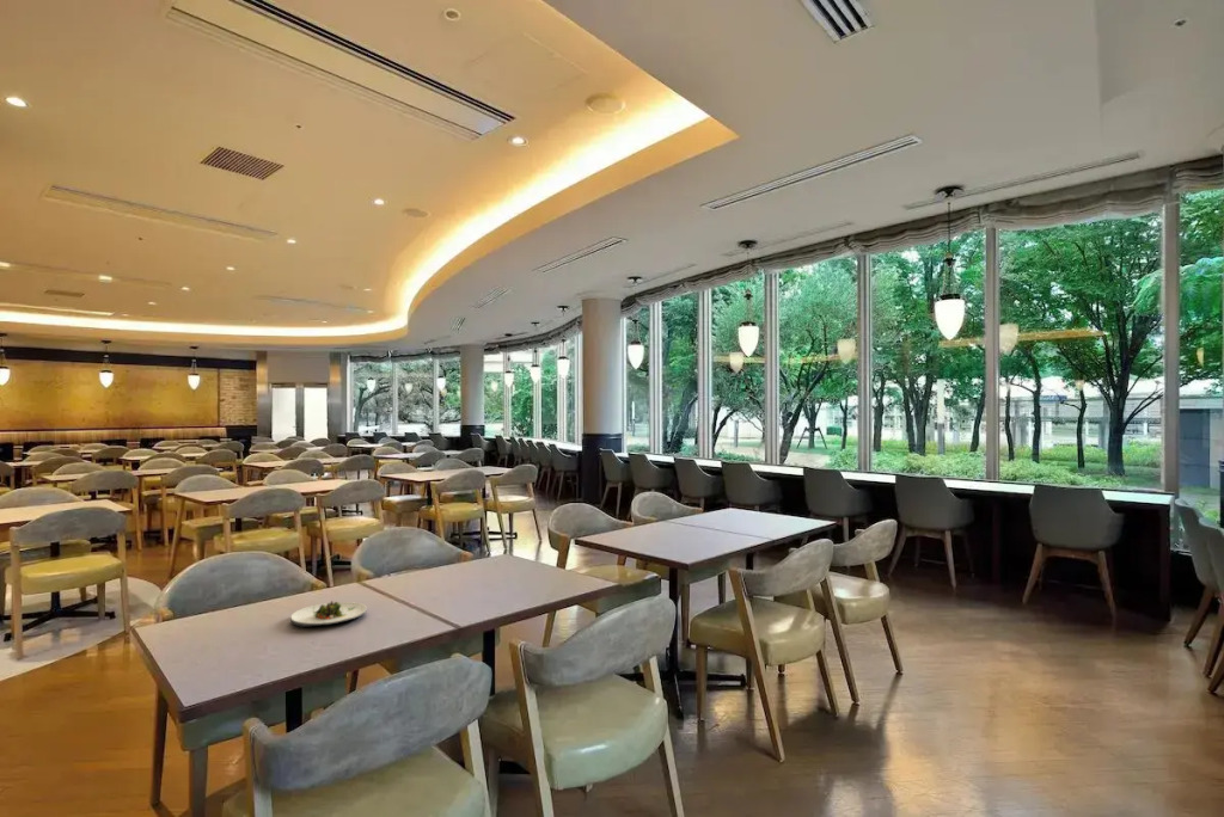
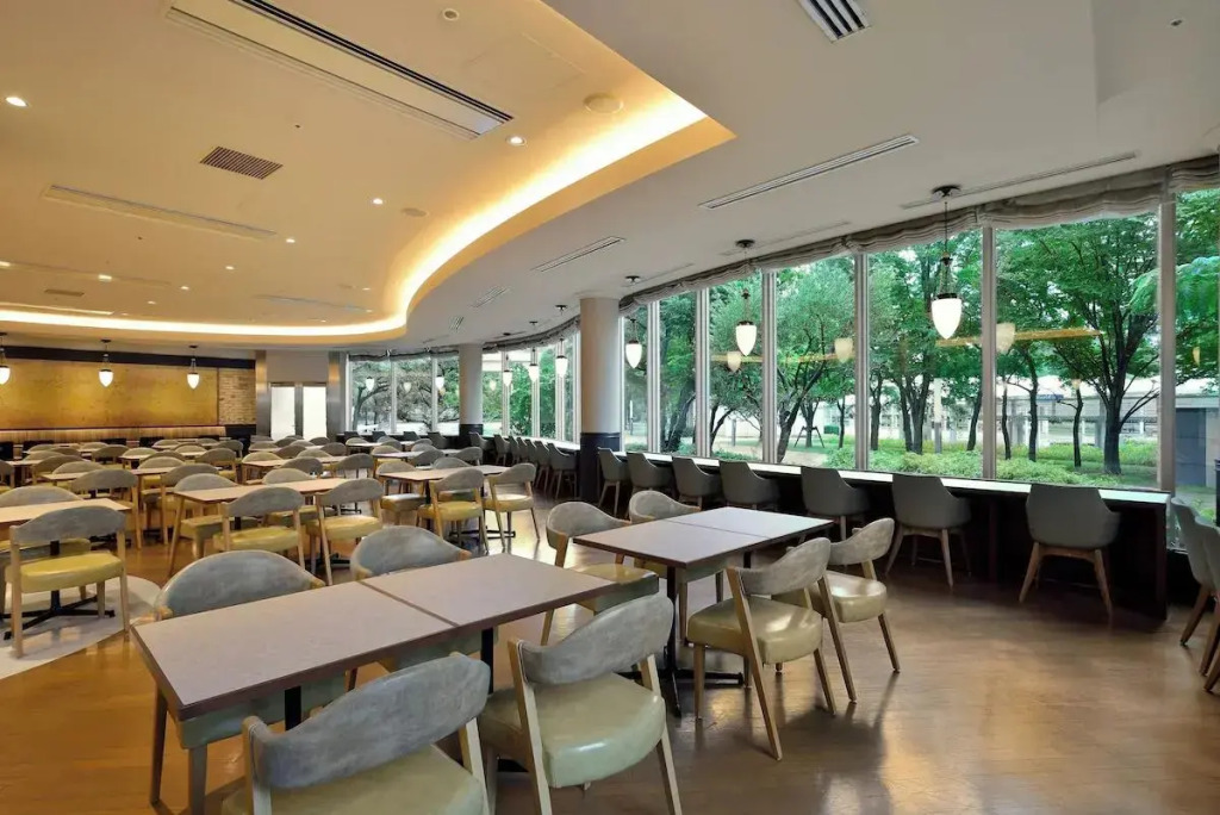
- salad plate [289,600,368,628]
